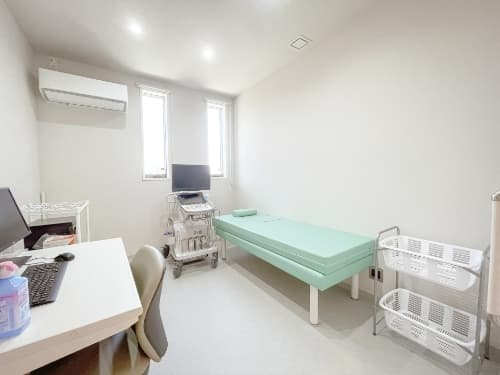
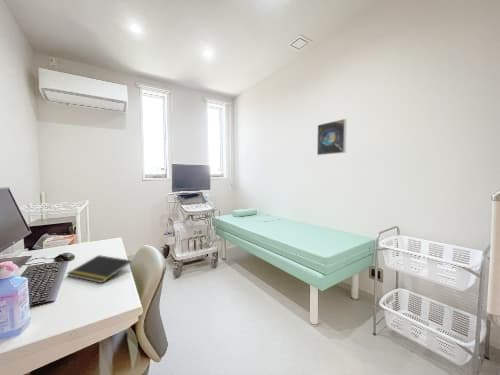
+ notepad [66,254,133,284]
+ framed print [316,118,347,156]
